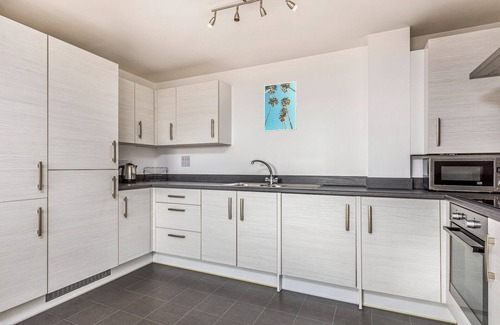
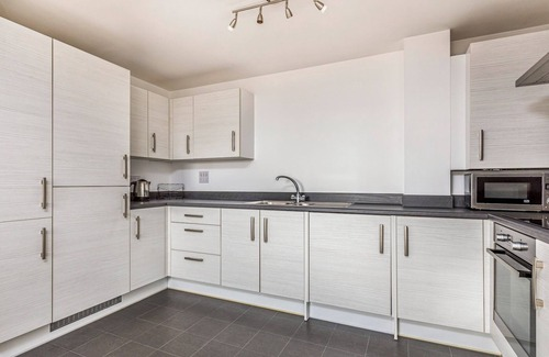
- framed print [263,80,298,132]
